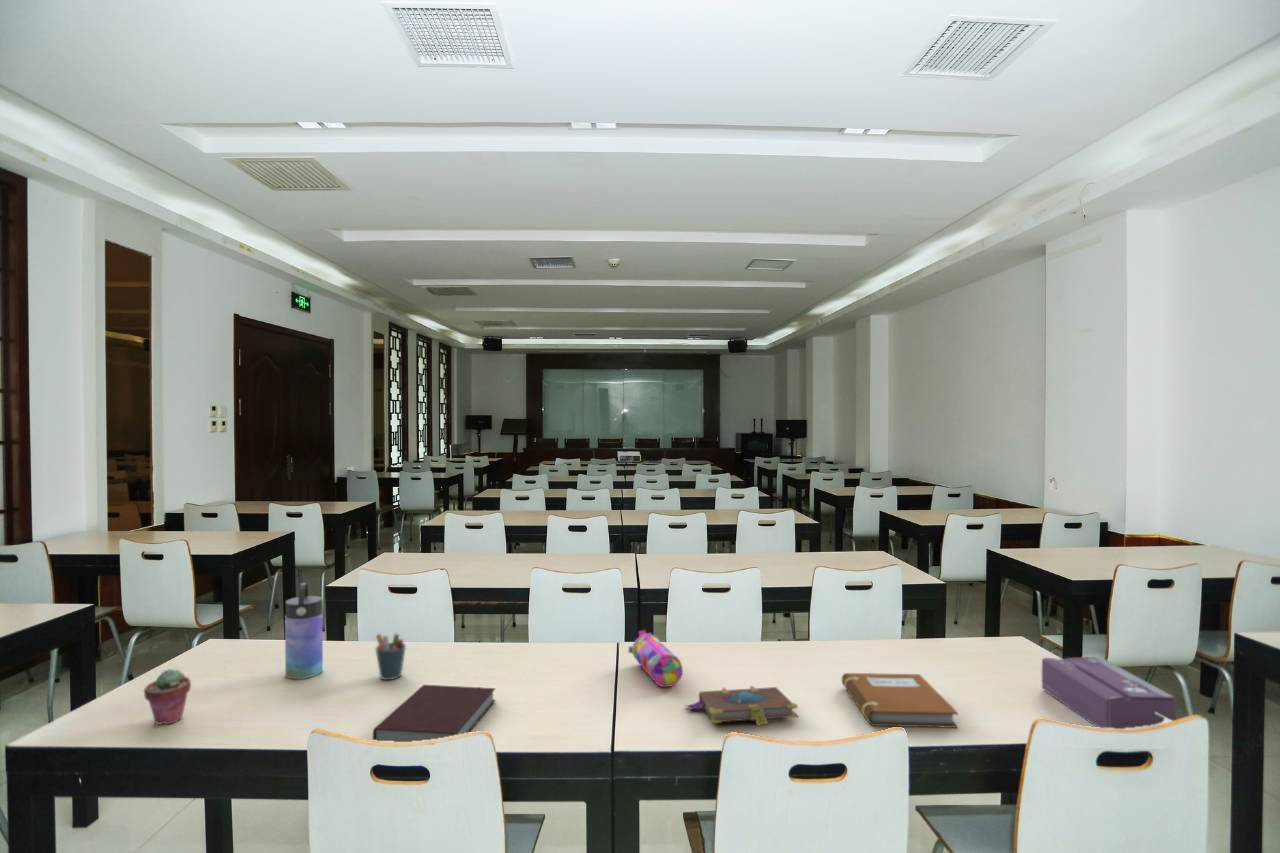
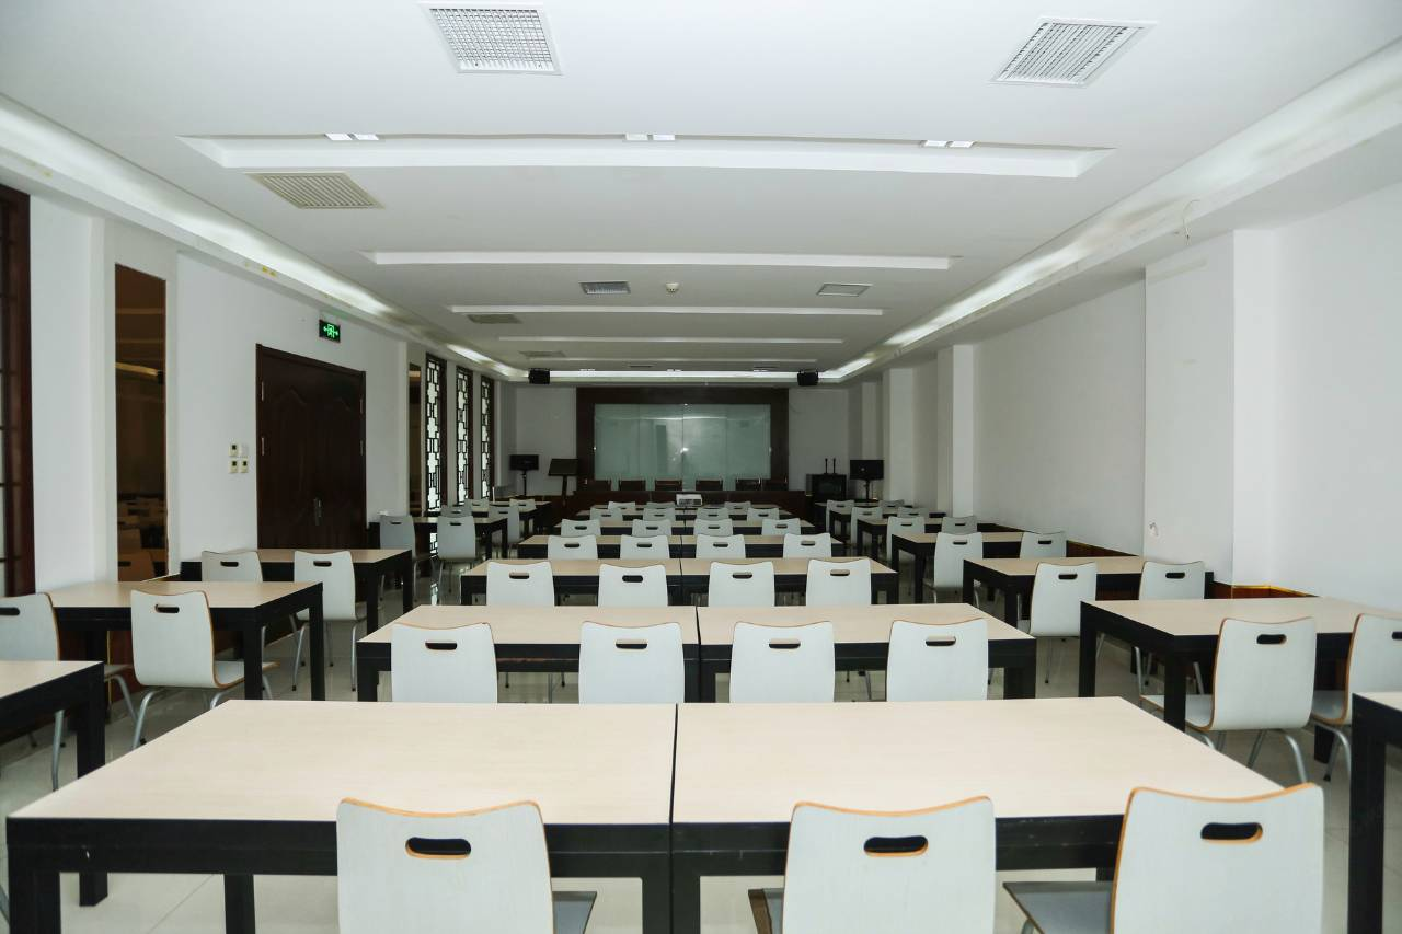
- potted succulent [143,668,192,726]
- notebook [372,684,497,743]
- pencil case [628,629,684,688]
- water bottle [284,582,324,680]
- tissue box [1041,656,1177,730]
- book [682,685,799,727]
- notebook [841,672,959,729]
- pen holder [374,633,407,681]
